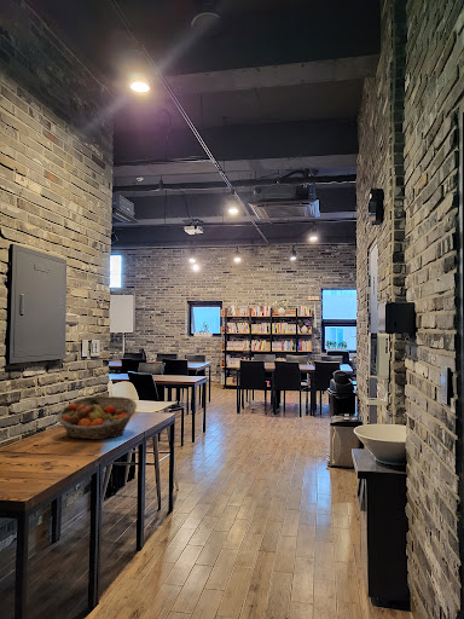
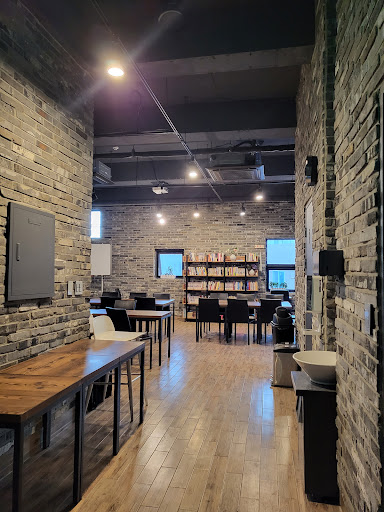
- fruit basket [57,395,138,440]
